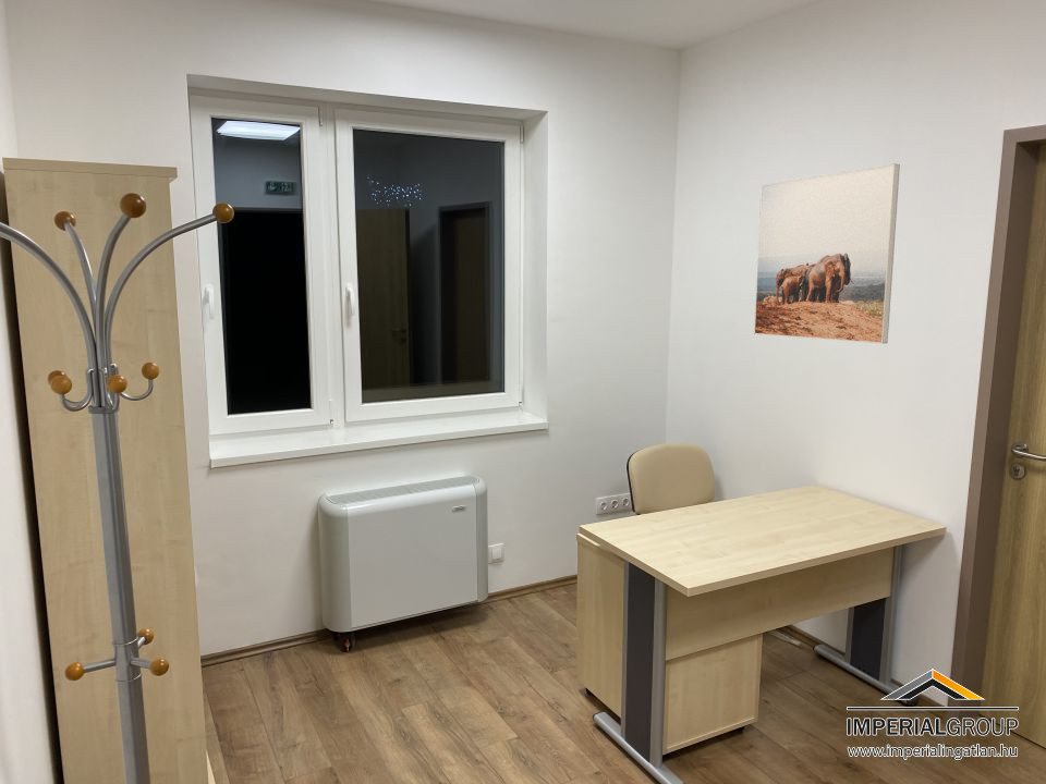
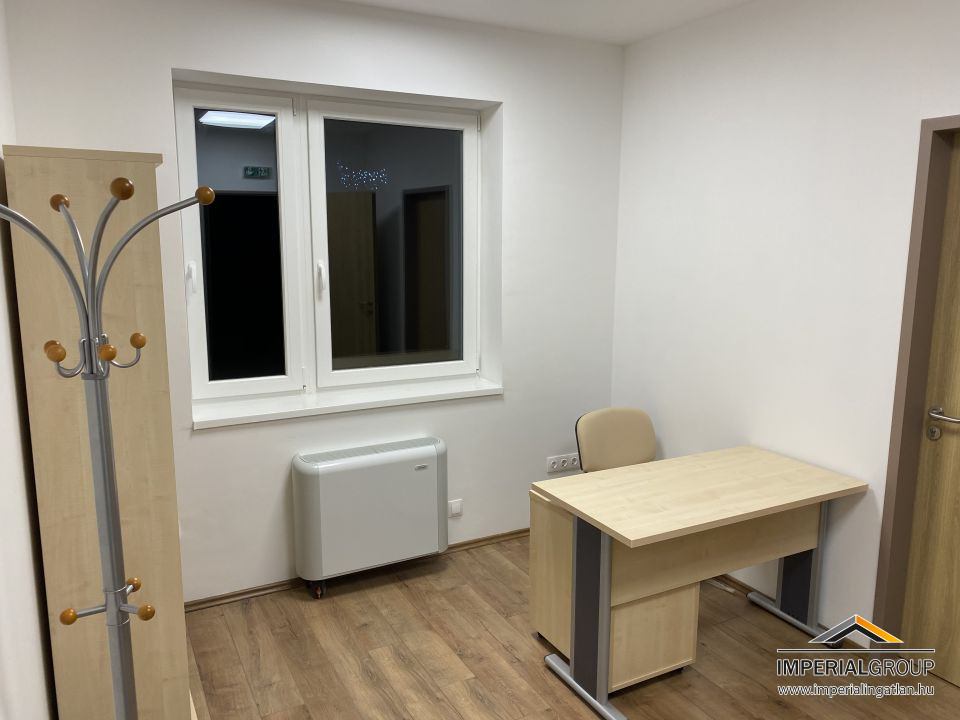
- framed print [753,162,901,344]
